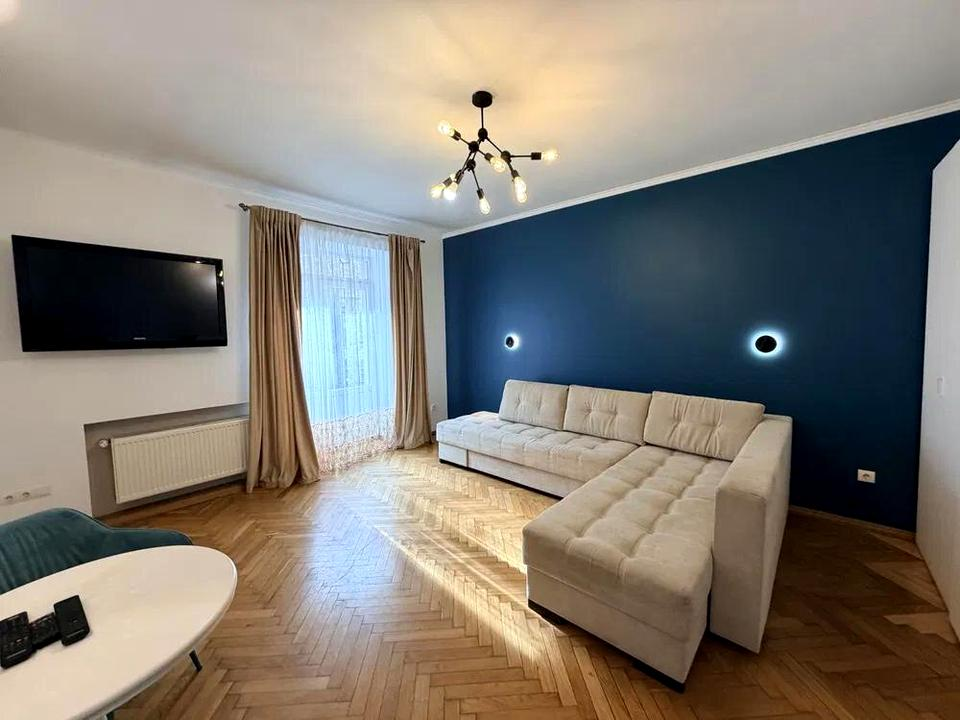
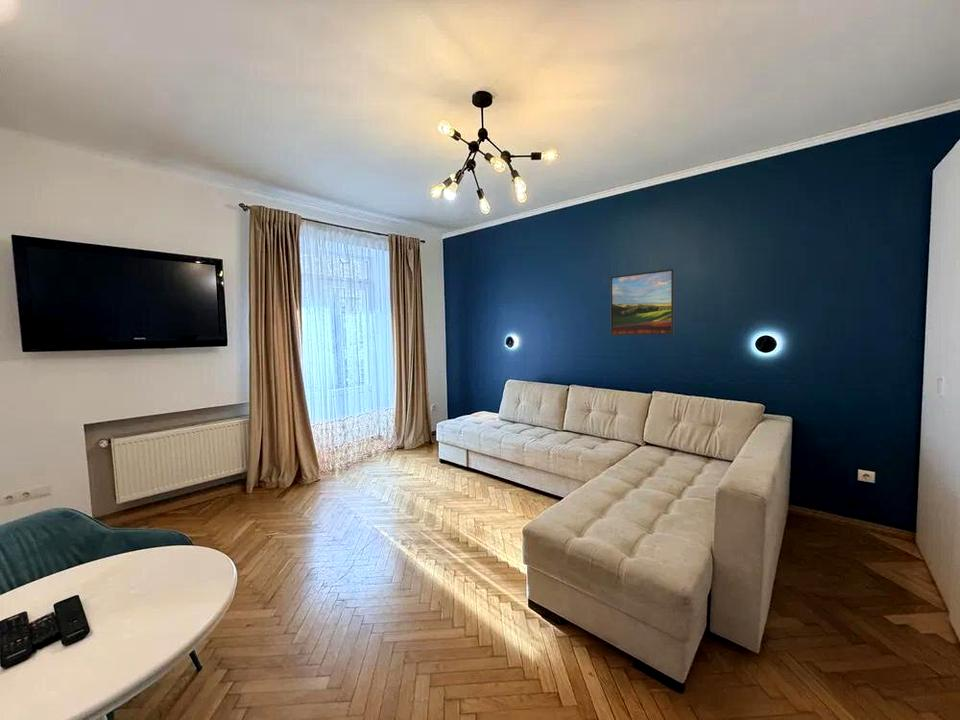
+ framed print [609,268,675,337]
